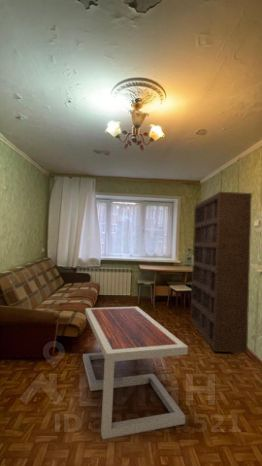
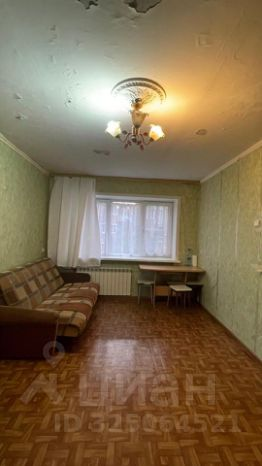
- coffee table [82,306,189,440]
- bookcase [190,191,253,354]
